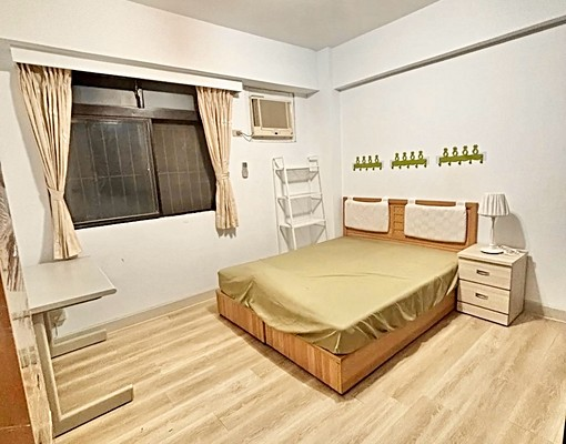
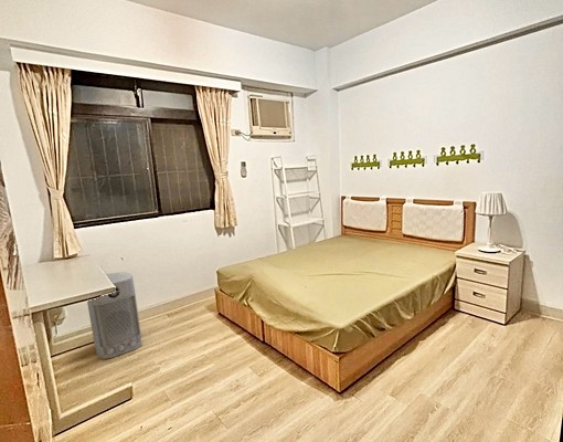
+ air purifier [86,271,142,360]
